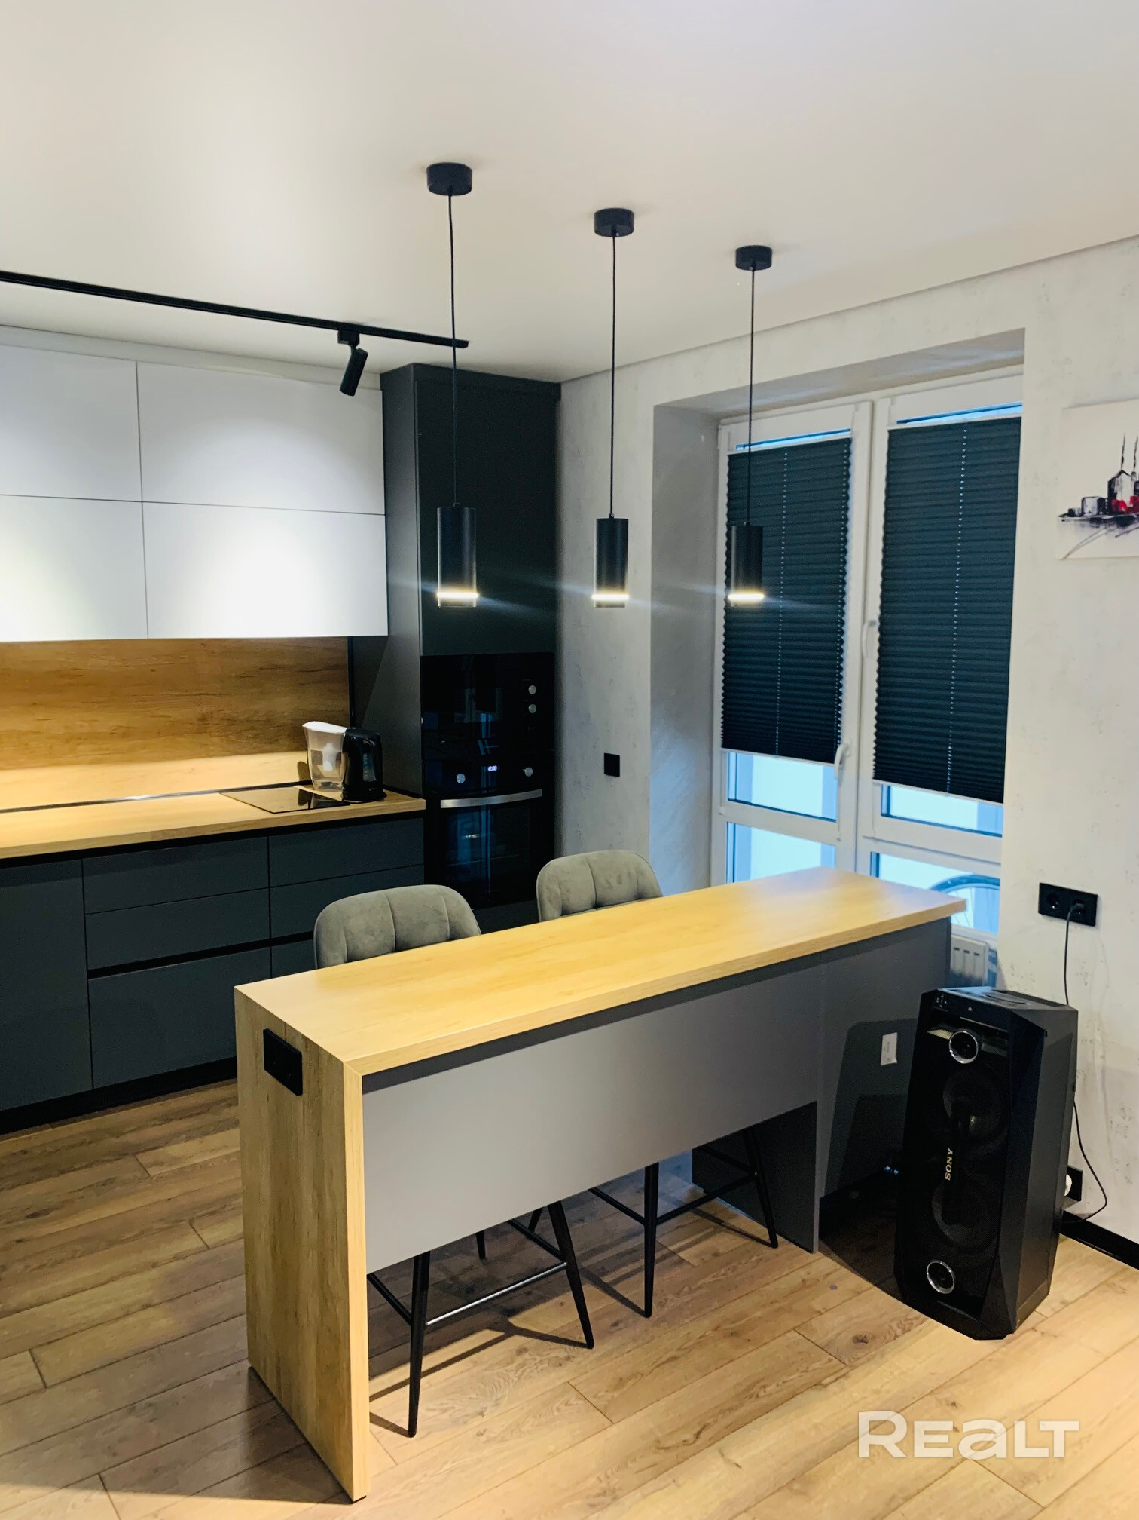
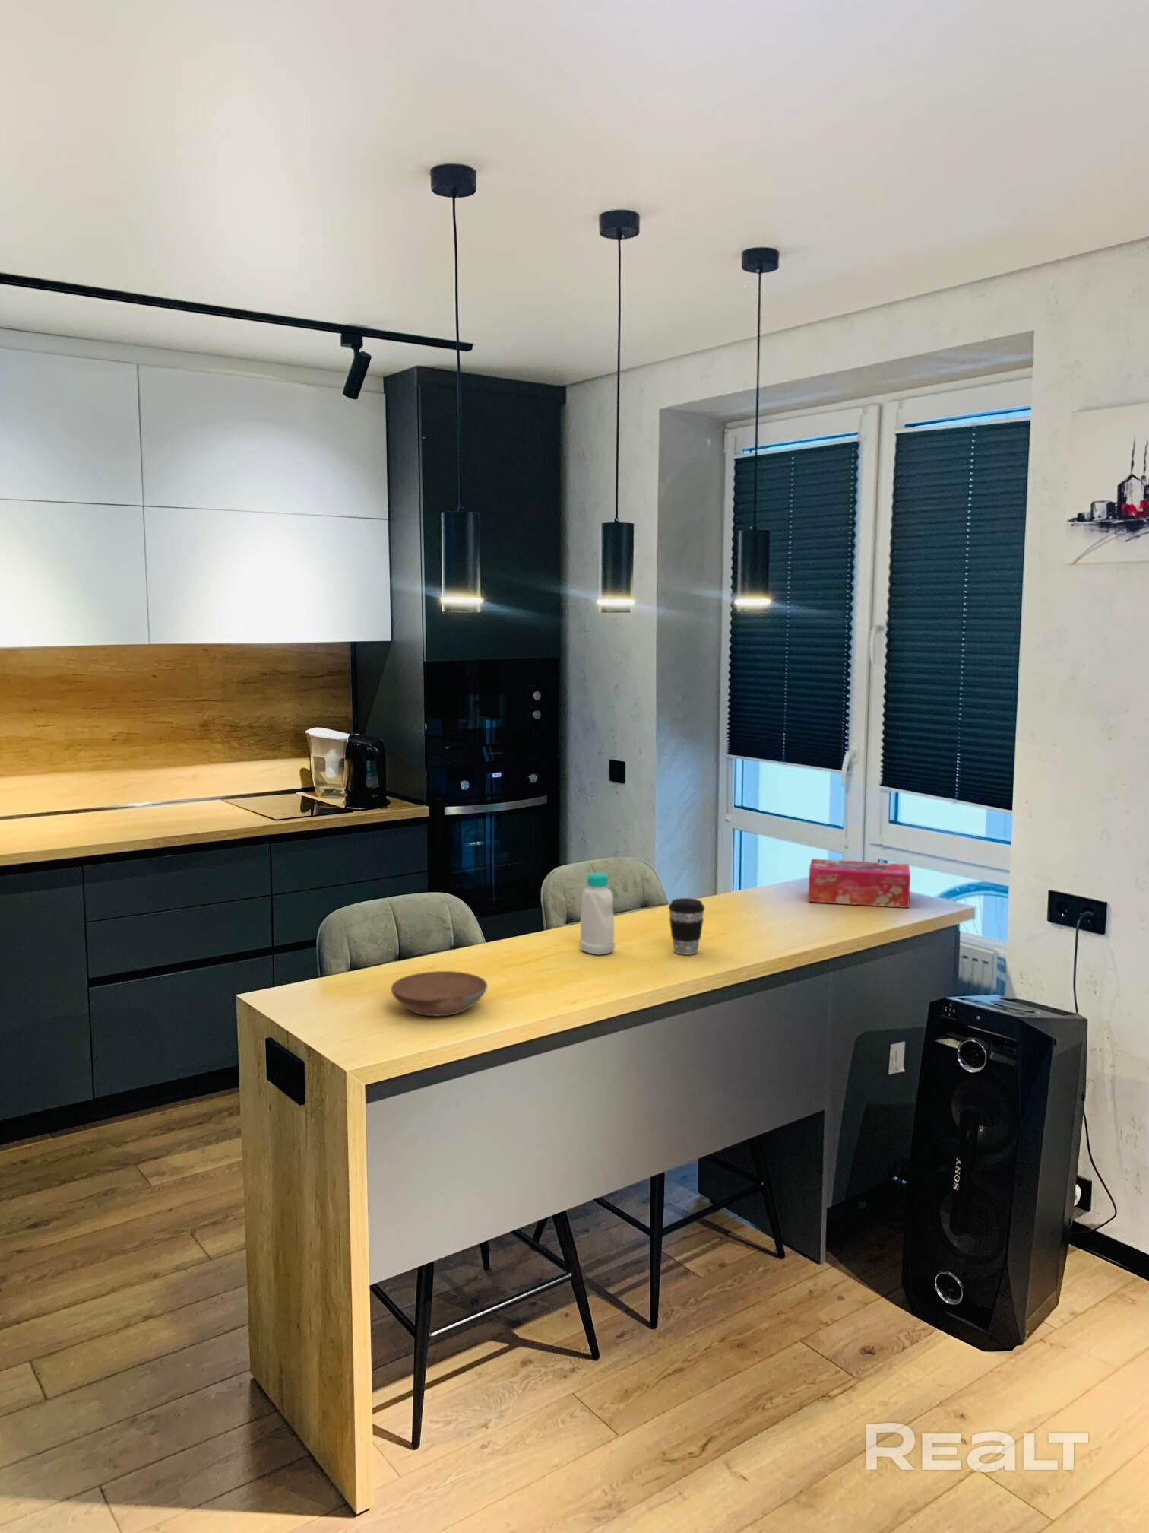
+ bottle [578,872,616,956]
+ coffee cup [667,897,706,956]
+ tissue box [807,858,911,909]
+ bowl [391,970,488,1016]
